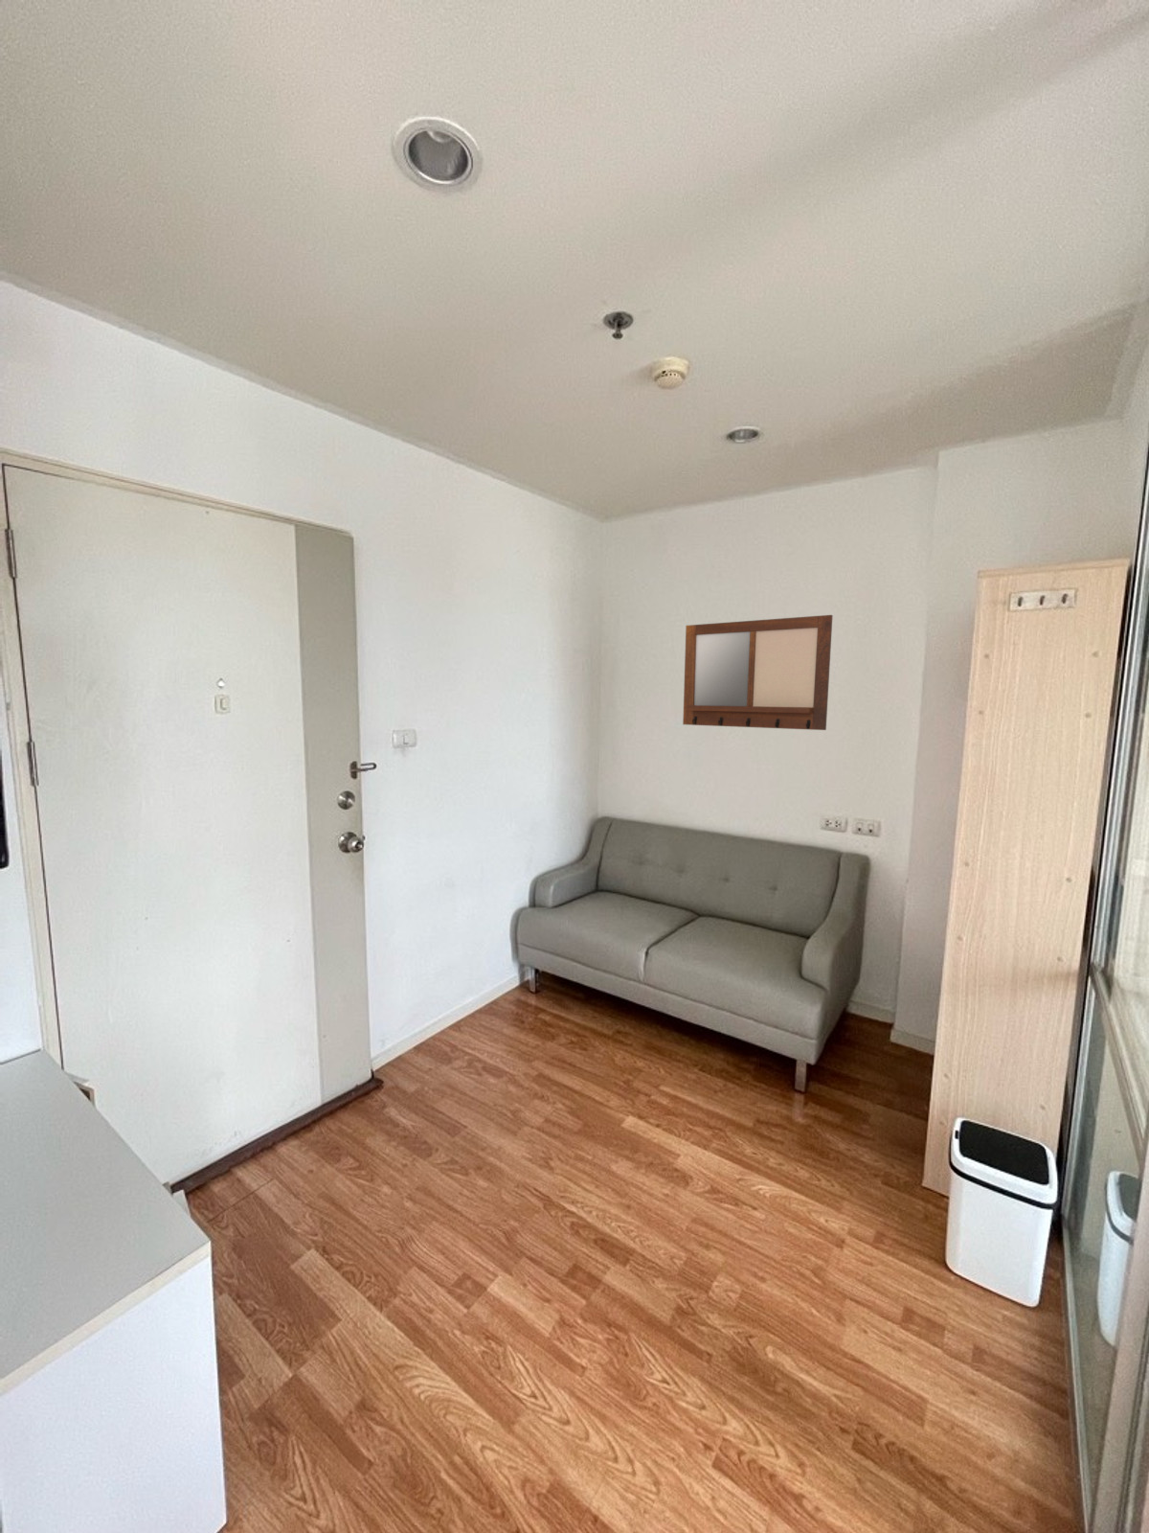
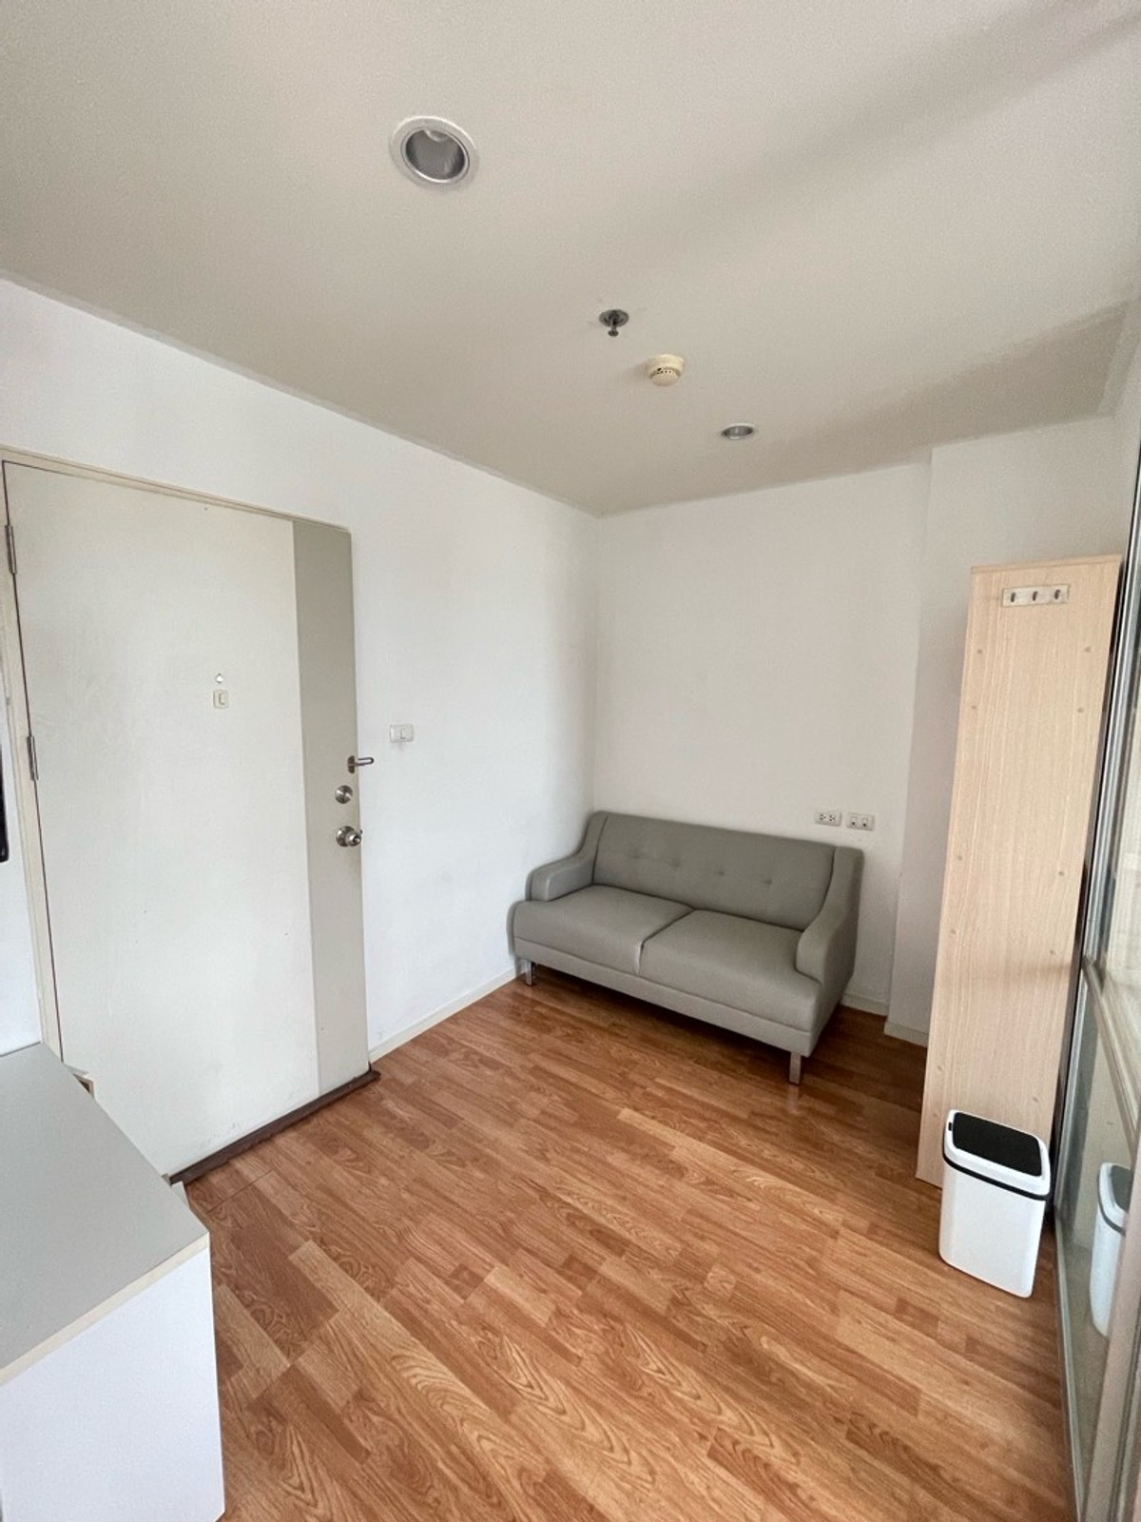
- writing board [682,614,834,731]
